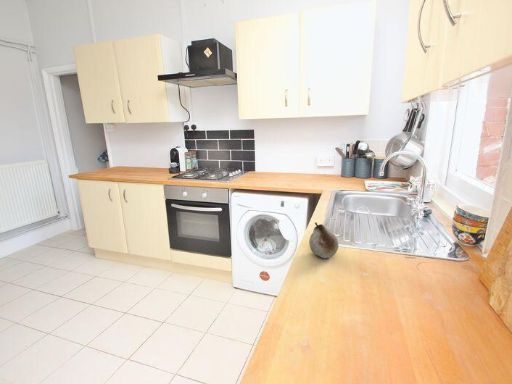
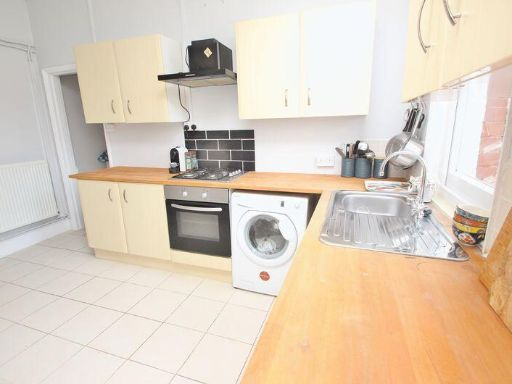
- fruit [308,221,340,259]
